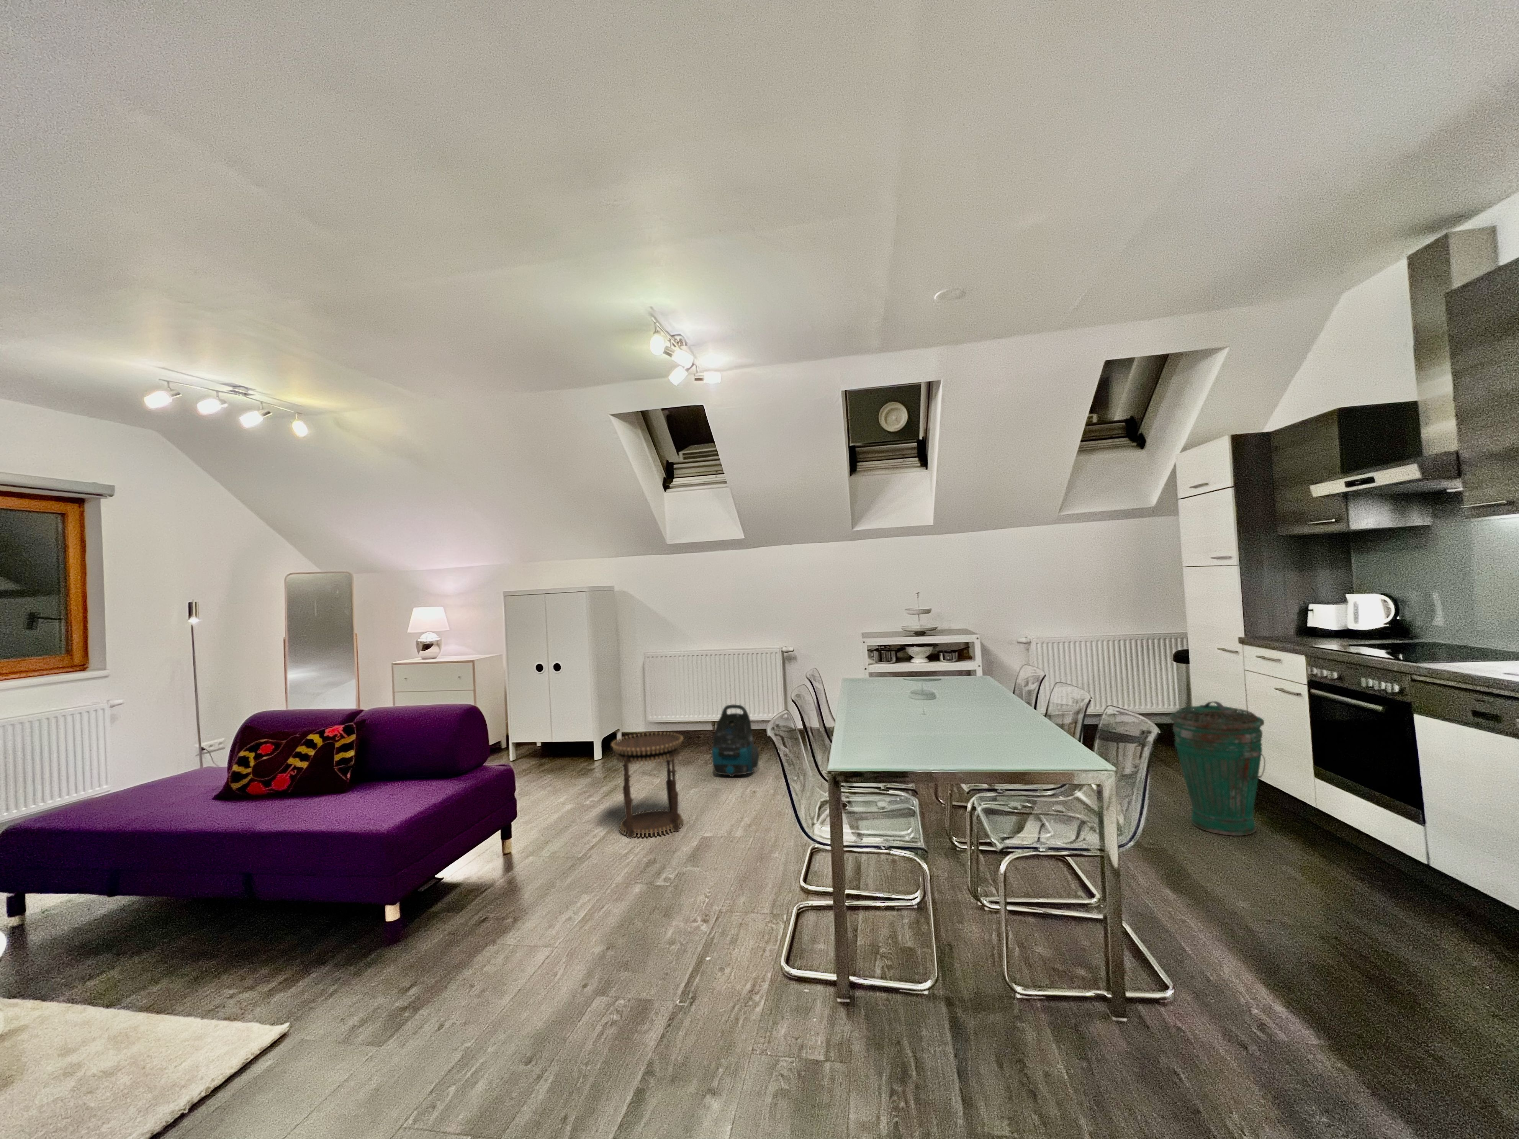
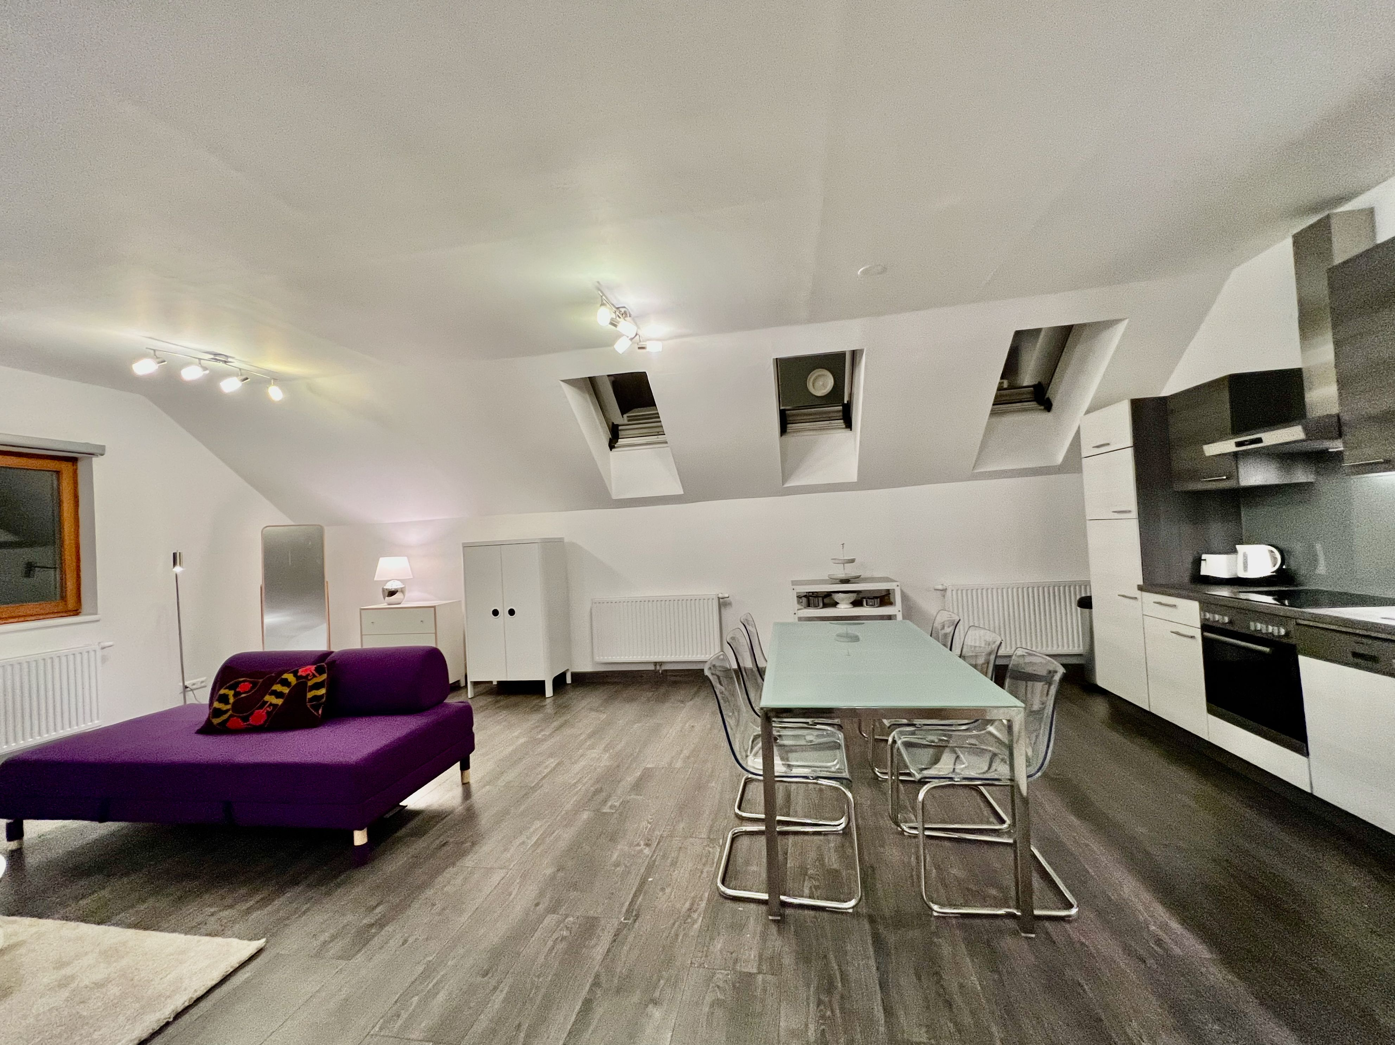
- vacuum cleaner [712,704,760,776]
- side table [611,732,684,839]
- trash can [1170,701,1265,836]
